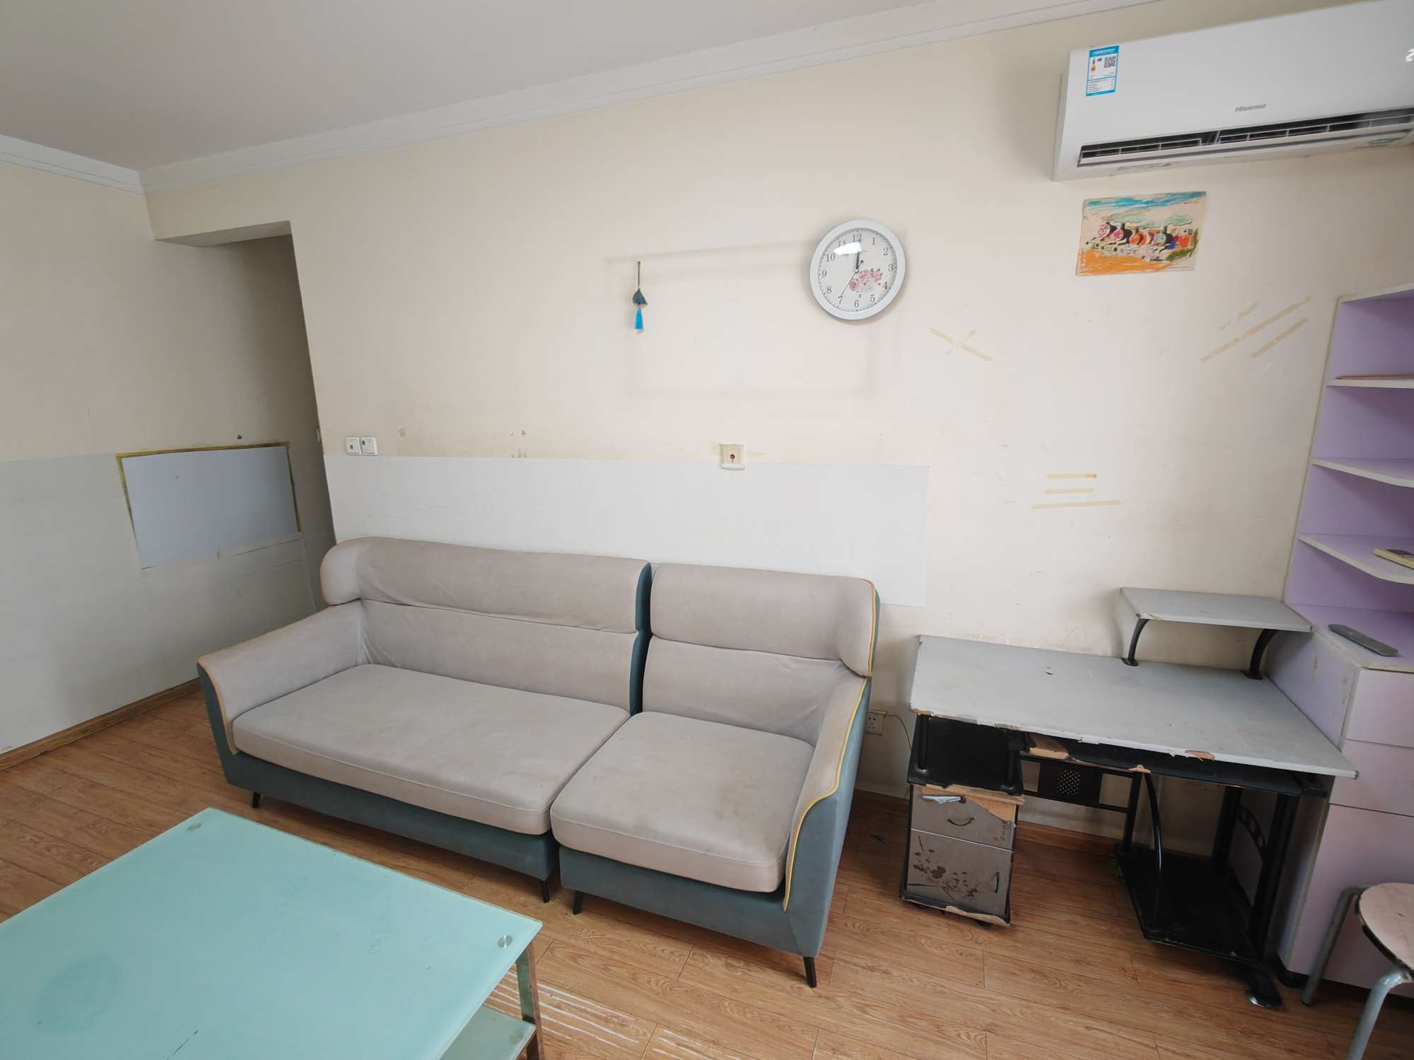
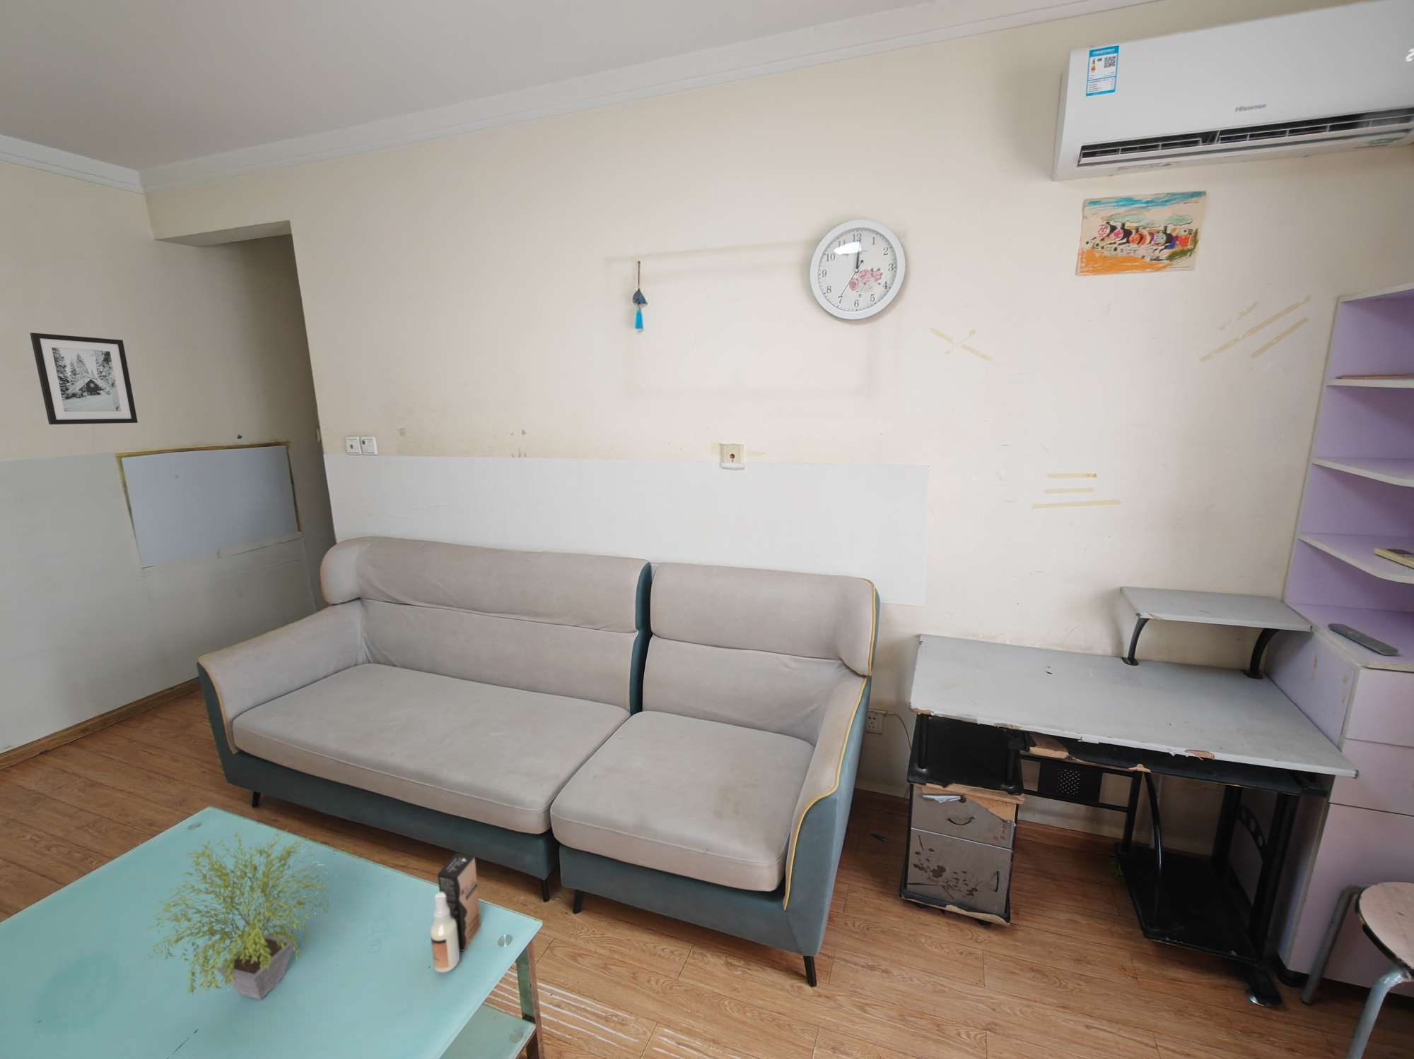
+ spray bottle [430,852,481,973]
+ wall art [29,331,138,425]
+ potted plant [139,828,335,1000]
